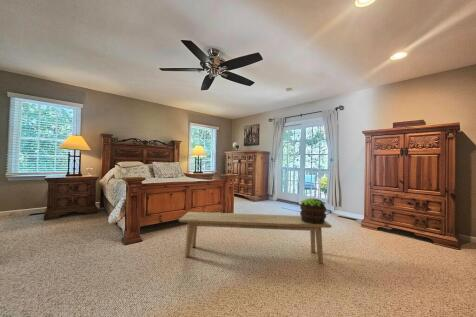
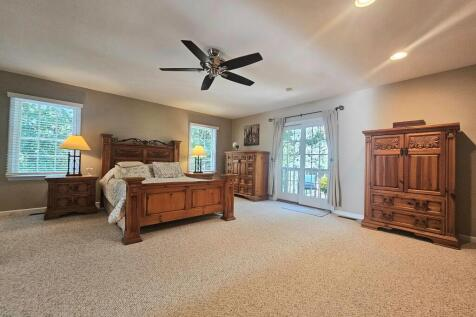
- potted plant [299,197,327,224]
- bench [178,211,333,265]
